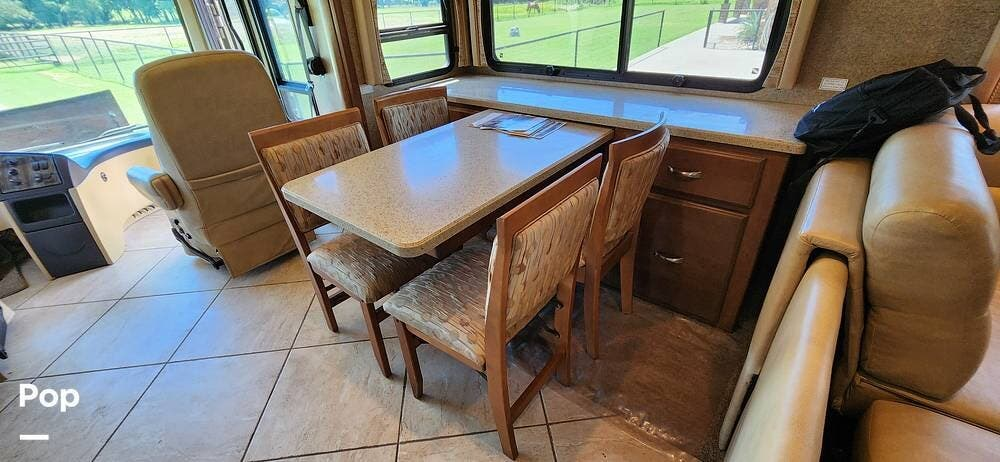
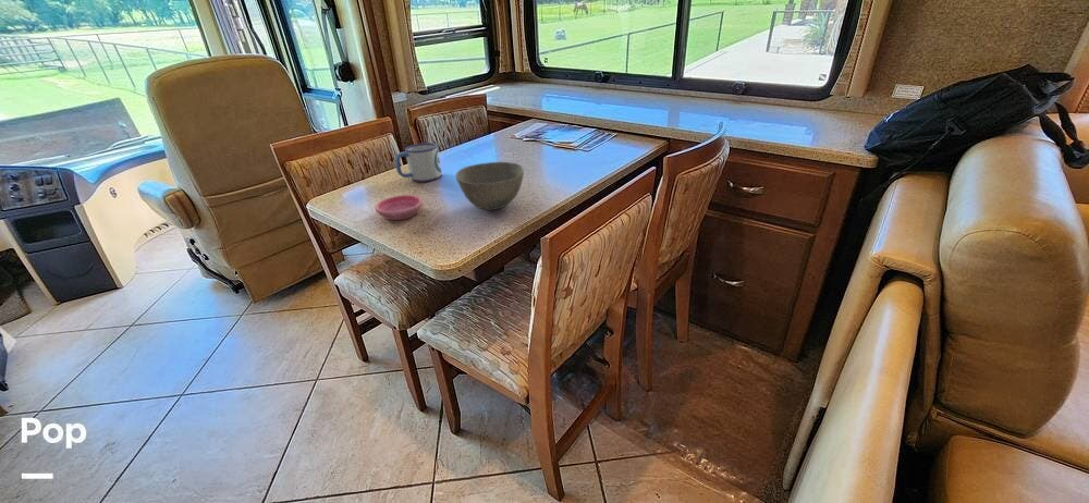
+ mug [394,142,443,183]
+ bowl [455,161,525,211]
+ saucer [374,194,424,221]
